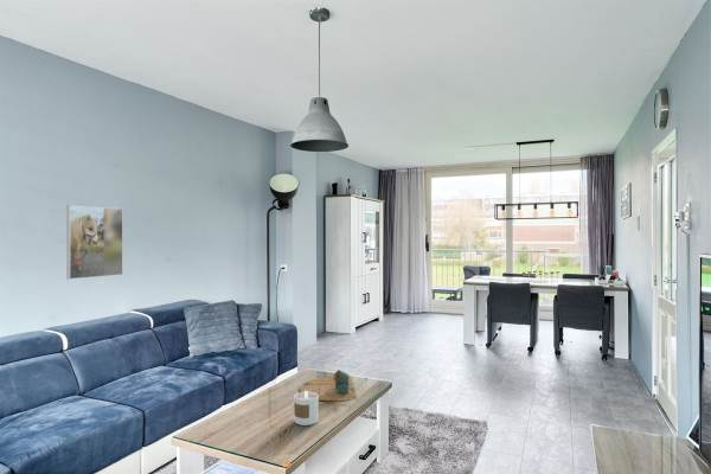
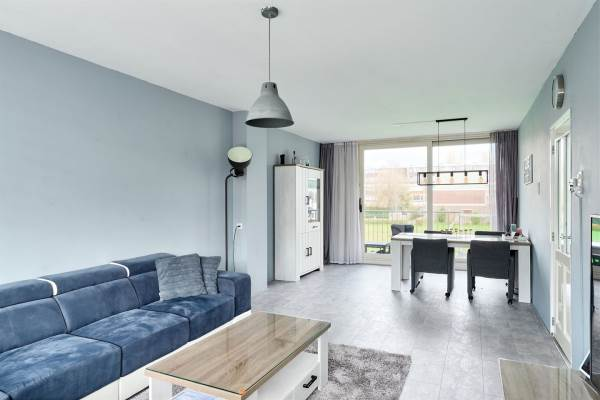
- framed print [65,204,124,281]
- candle [293,391,320,427]
- decorative tray [299,369,358,403]
